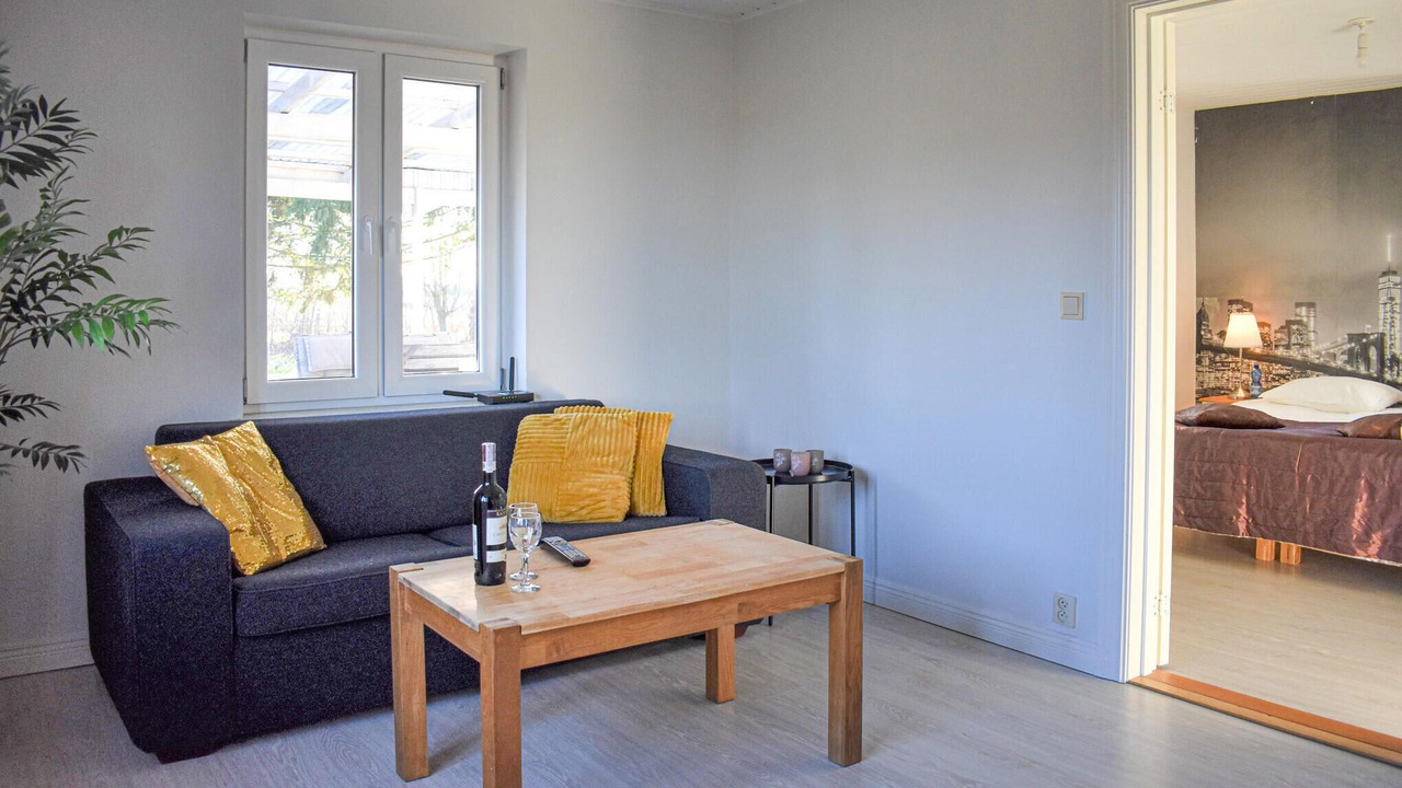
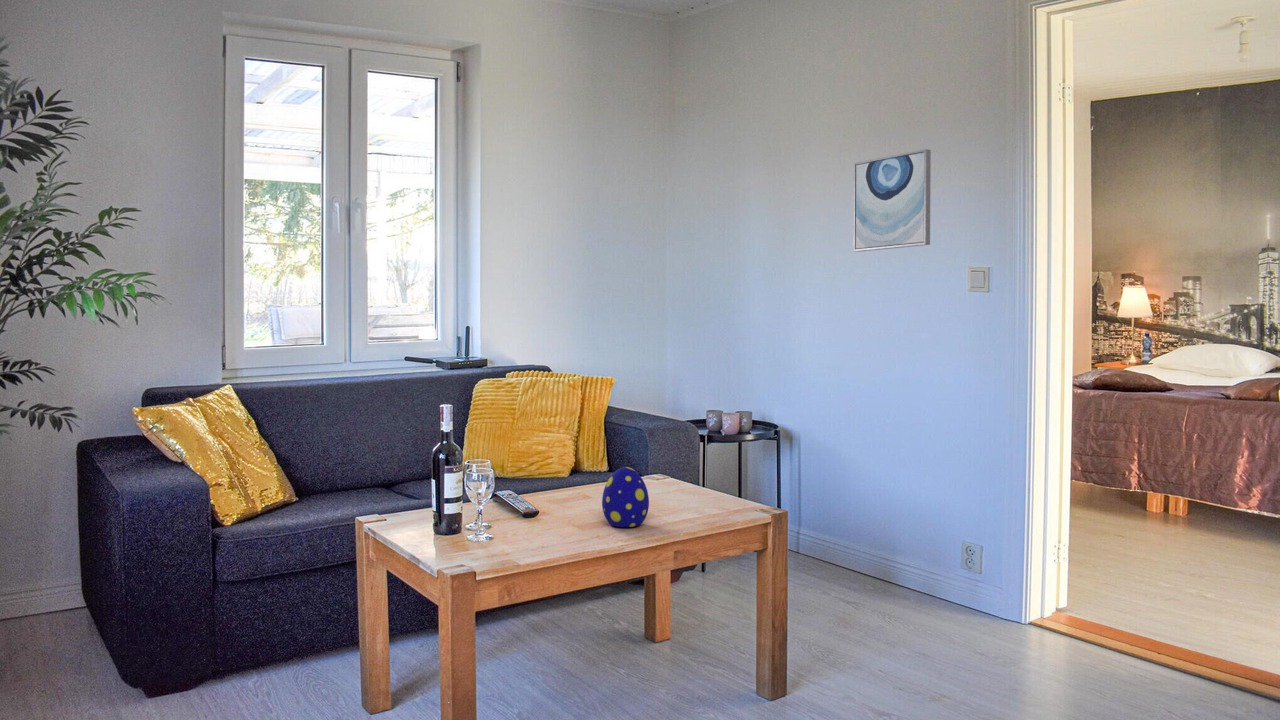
+ decorative egg [601,466,650,528]
+ wall art [853,148,932,253]
